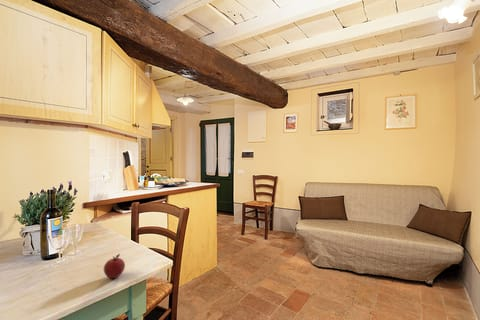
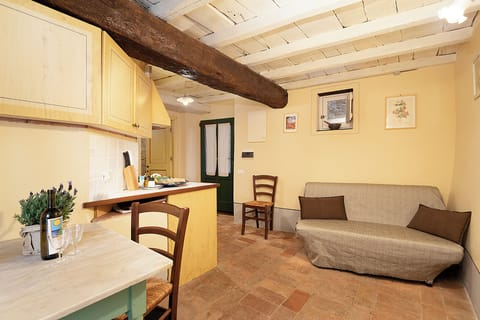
- apple [103,252,126,279]
